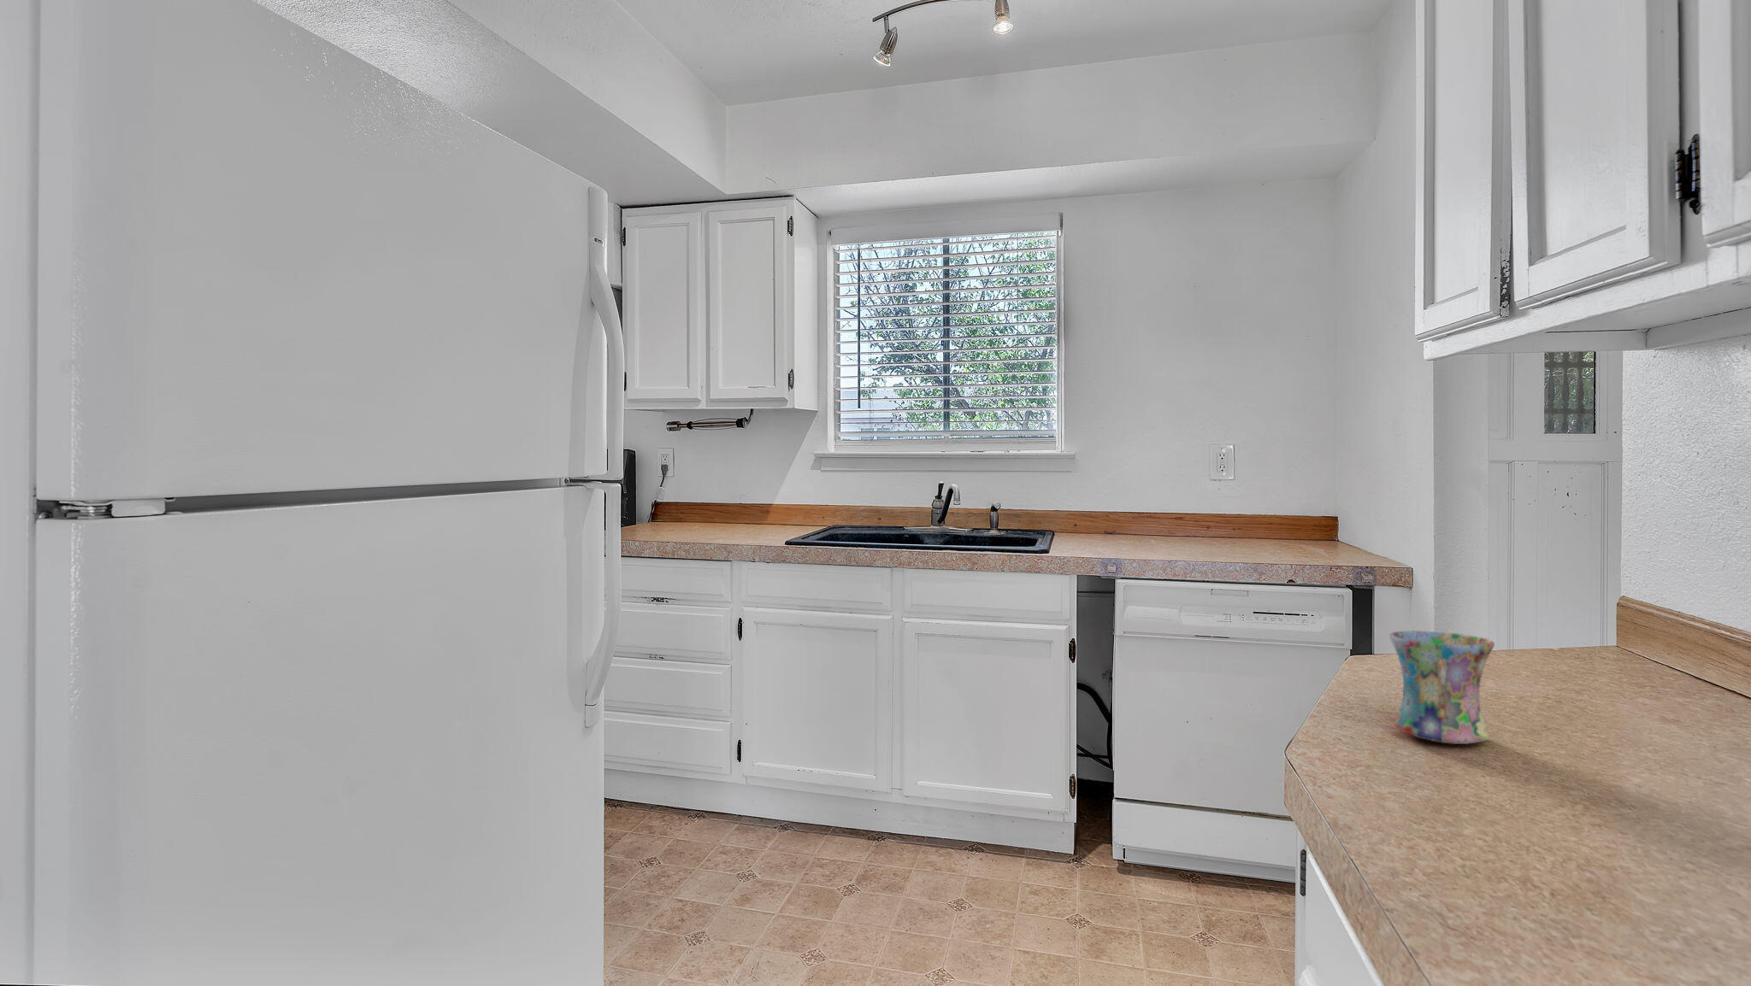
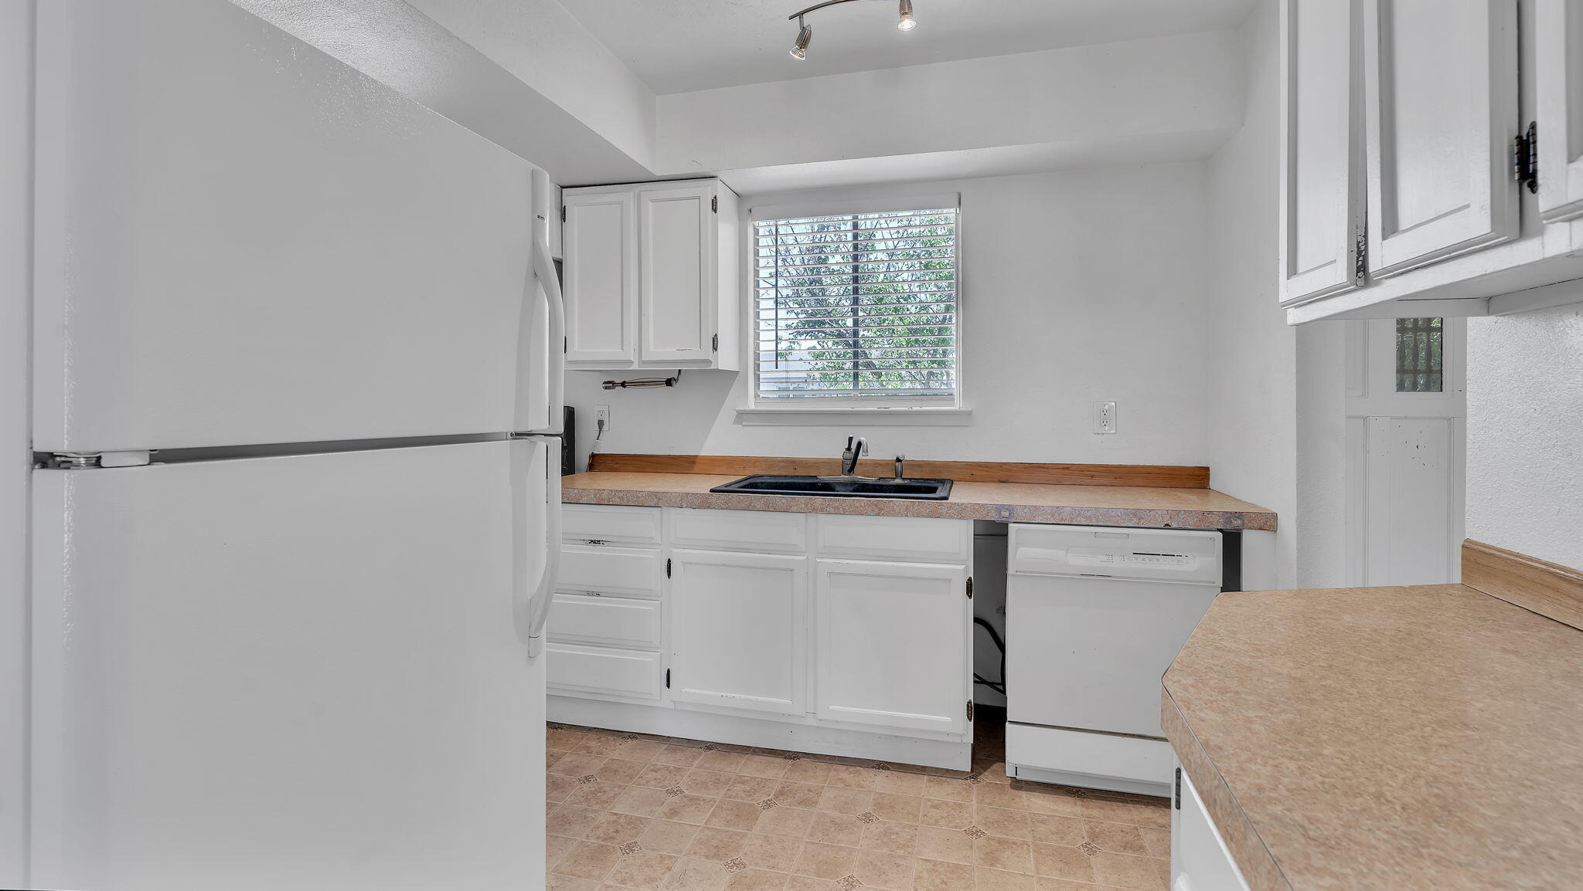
- mug [1389,630,1495,746]
